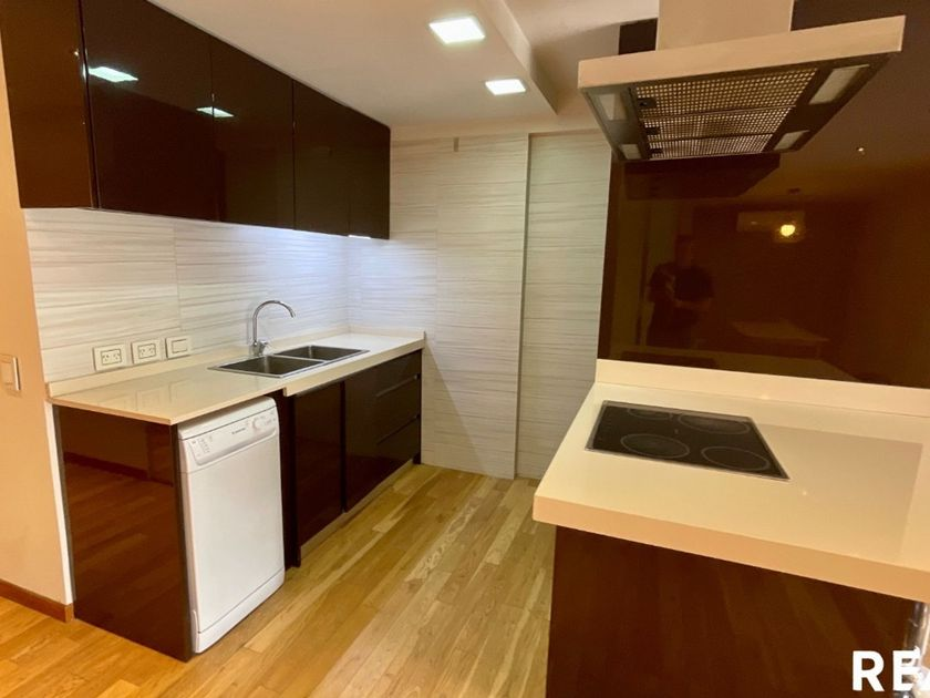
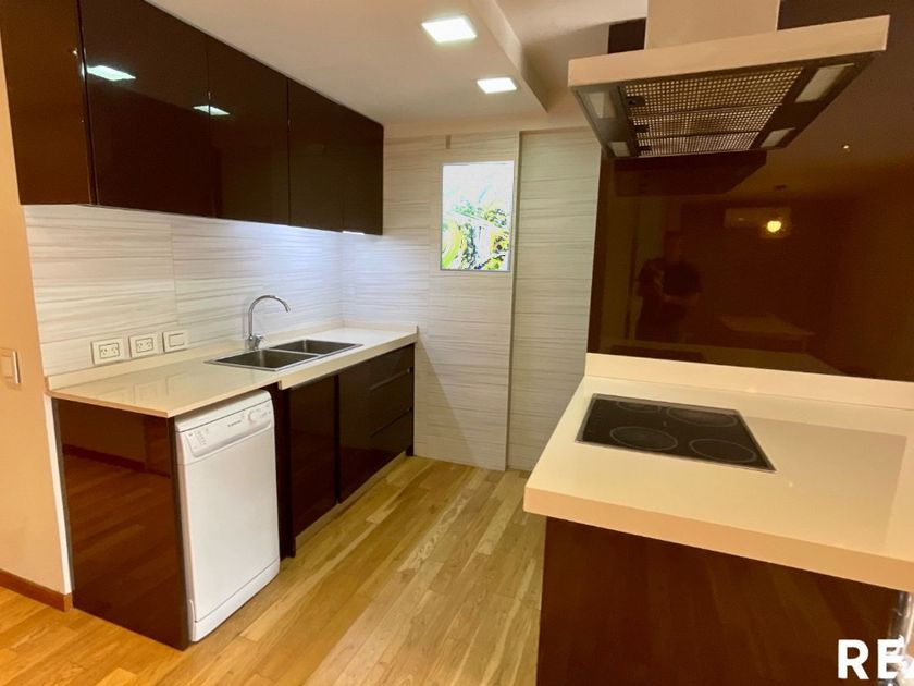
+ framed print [439,160,516,273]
